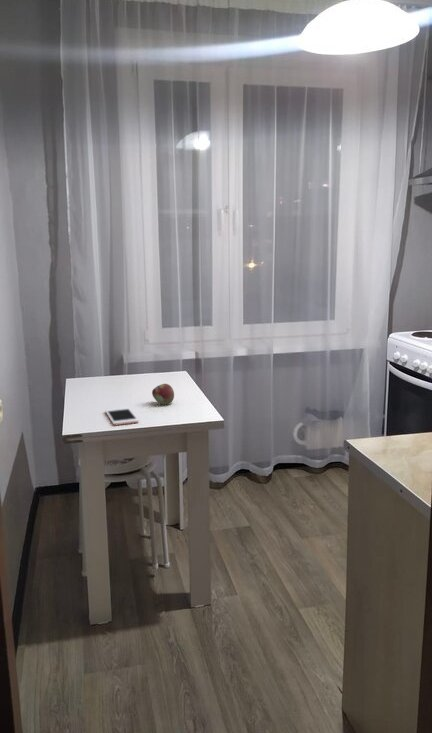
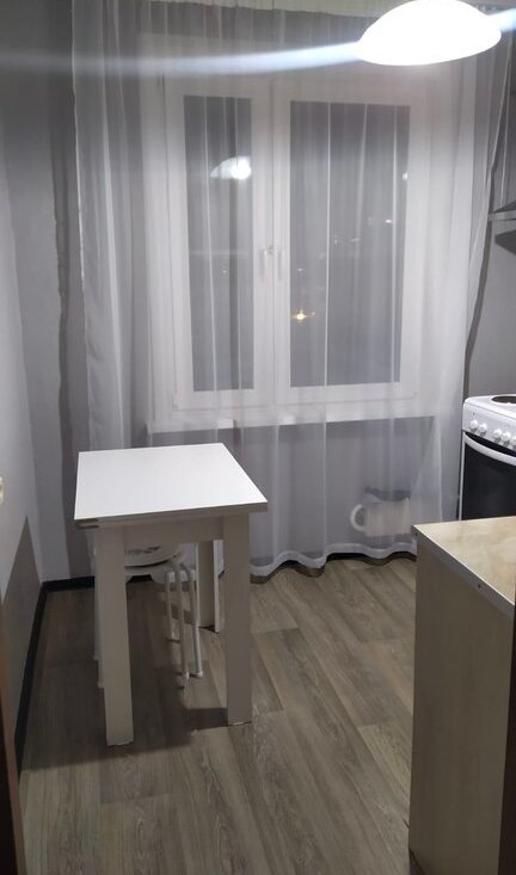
- fruit [151,383,175,405]
- cell phone [104,406,140,426]
